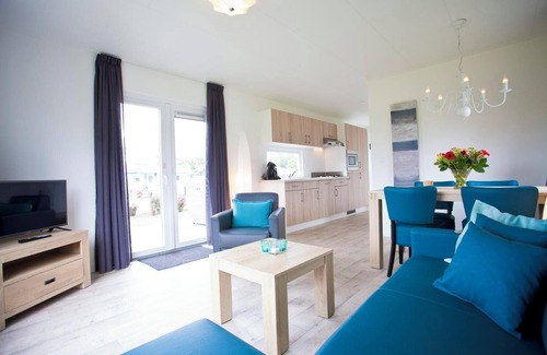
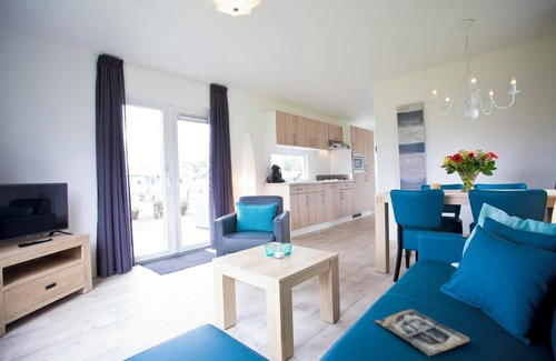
+ magazine [375,309,471,358]
